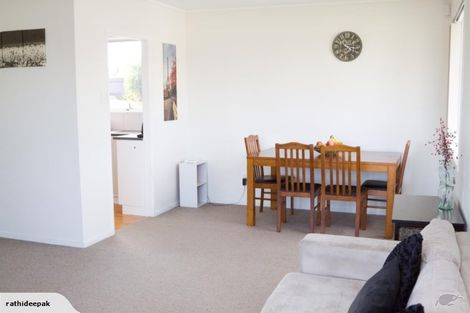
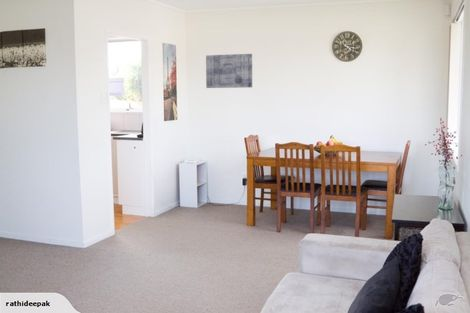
+ wall art [205,53,253,89]
